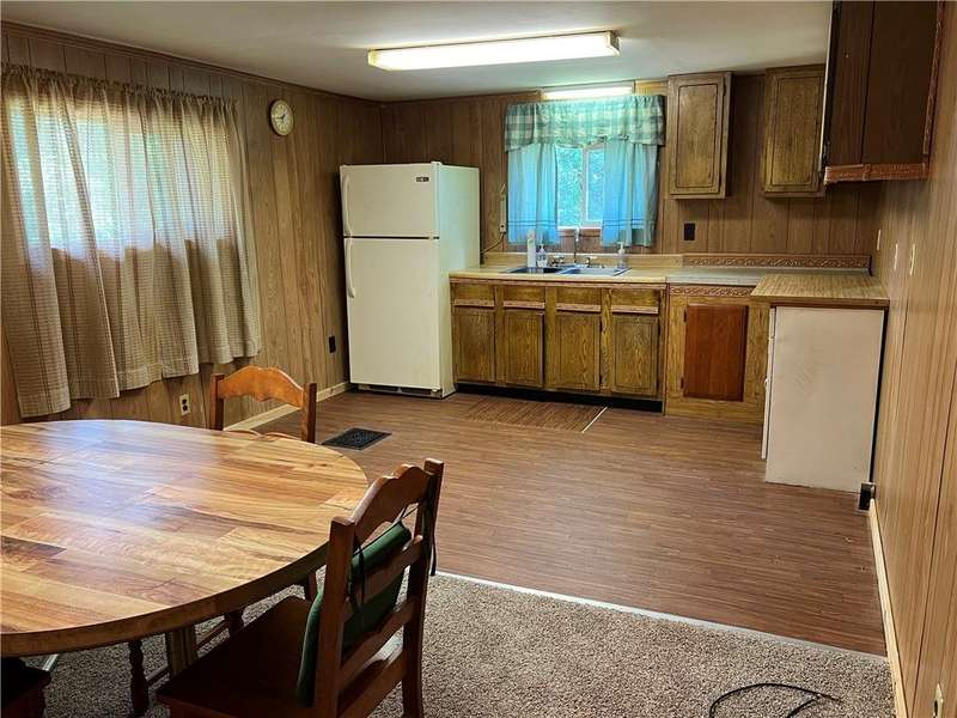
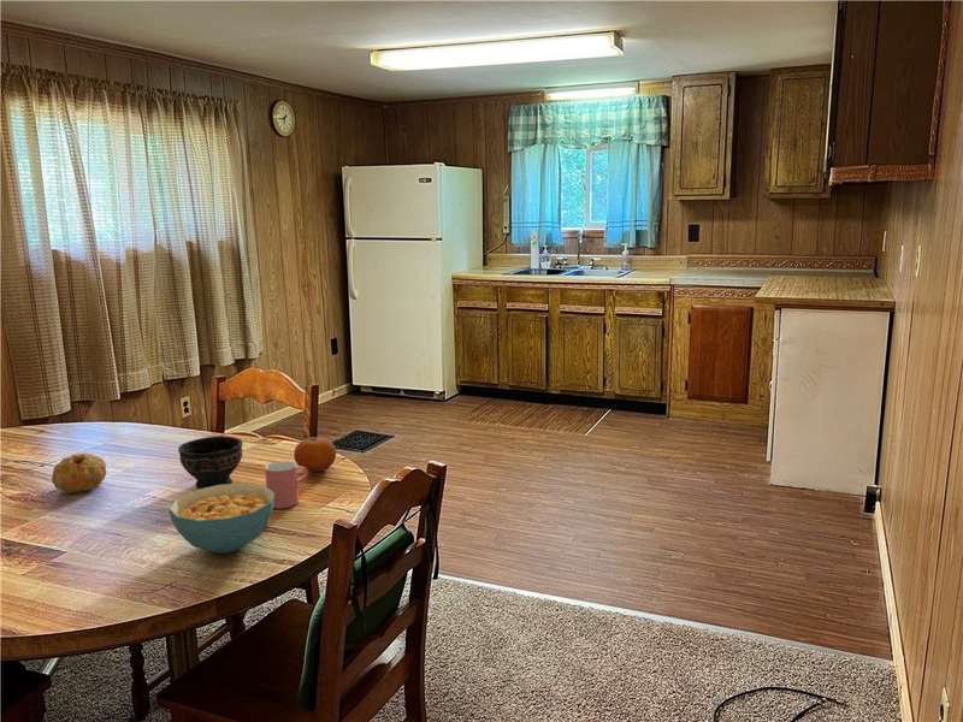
+ bowl [177,434,243,489]
+ cereal bowl [167,483,274,555]
+ fruit [51,451,107,493]
+ fruit [293,436,337,473]
+ cup [264,460,309,509]
